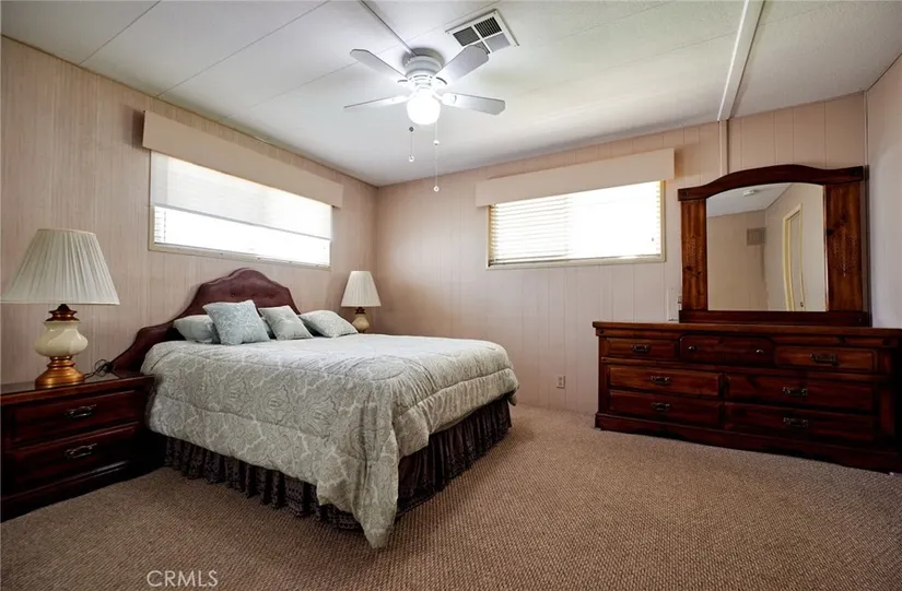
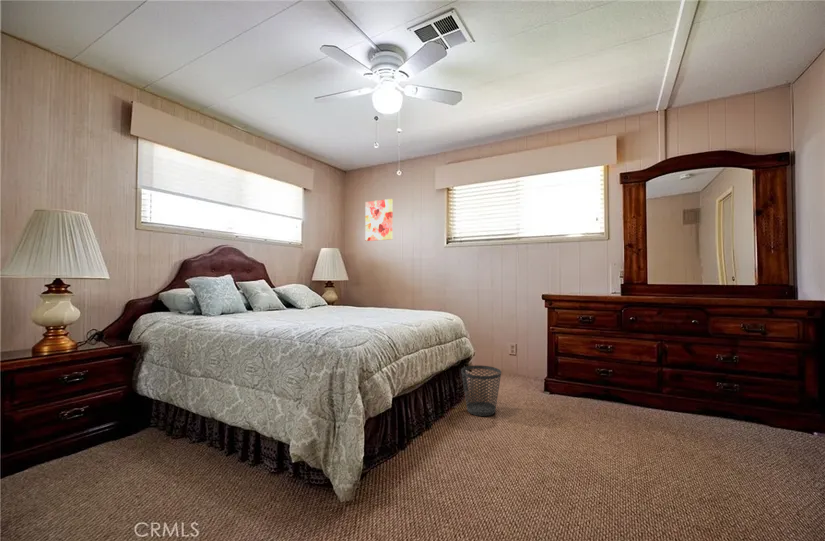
+ wall art [364,198,394,242]
+ wastebasket [460,364,502,417]
